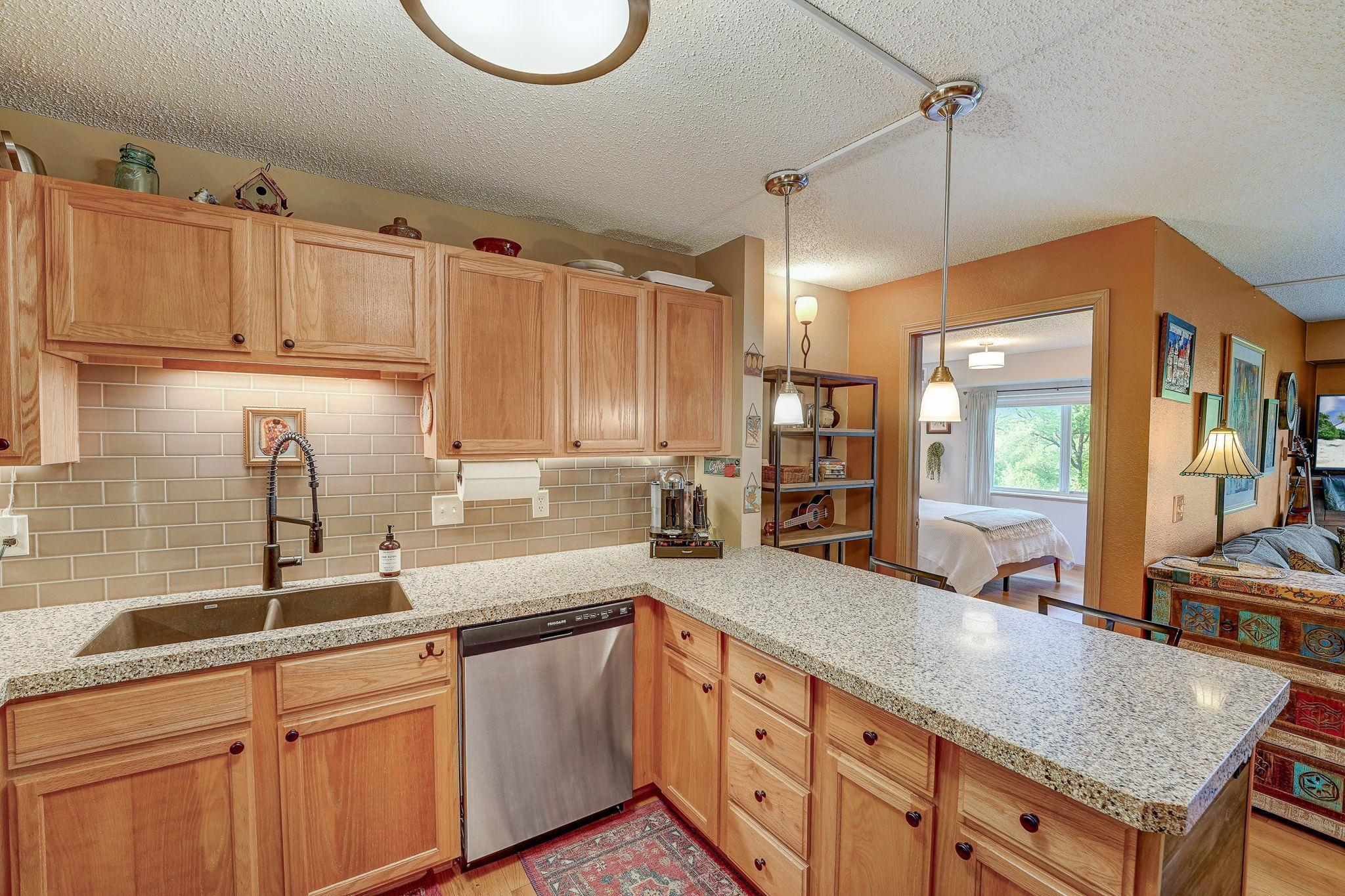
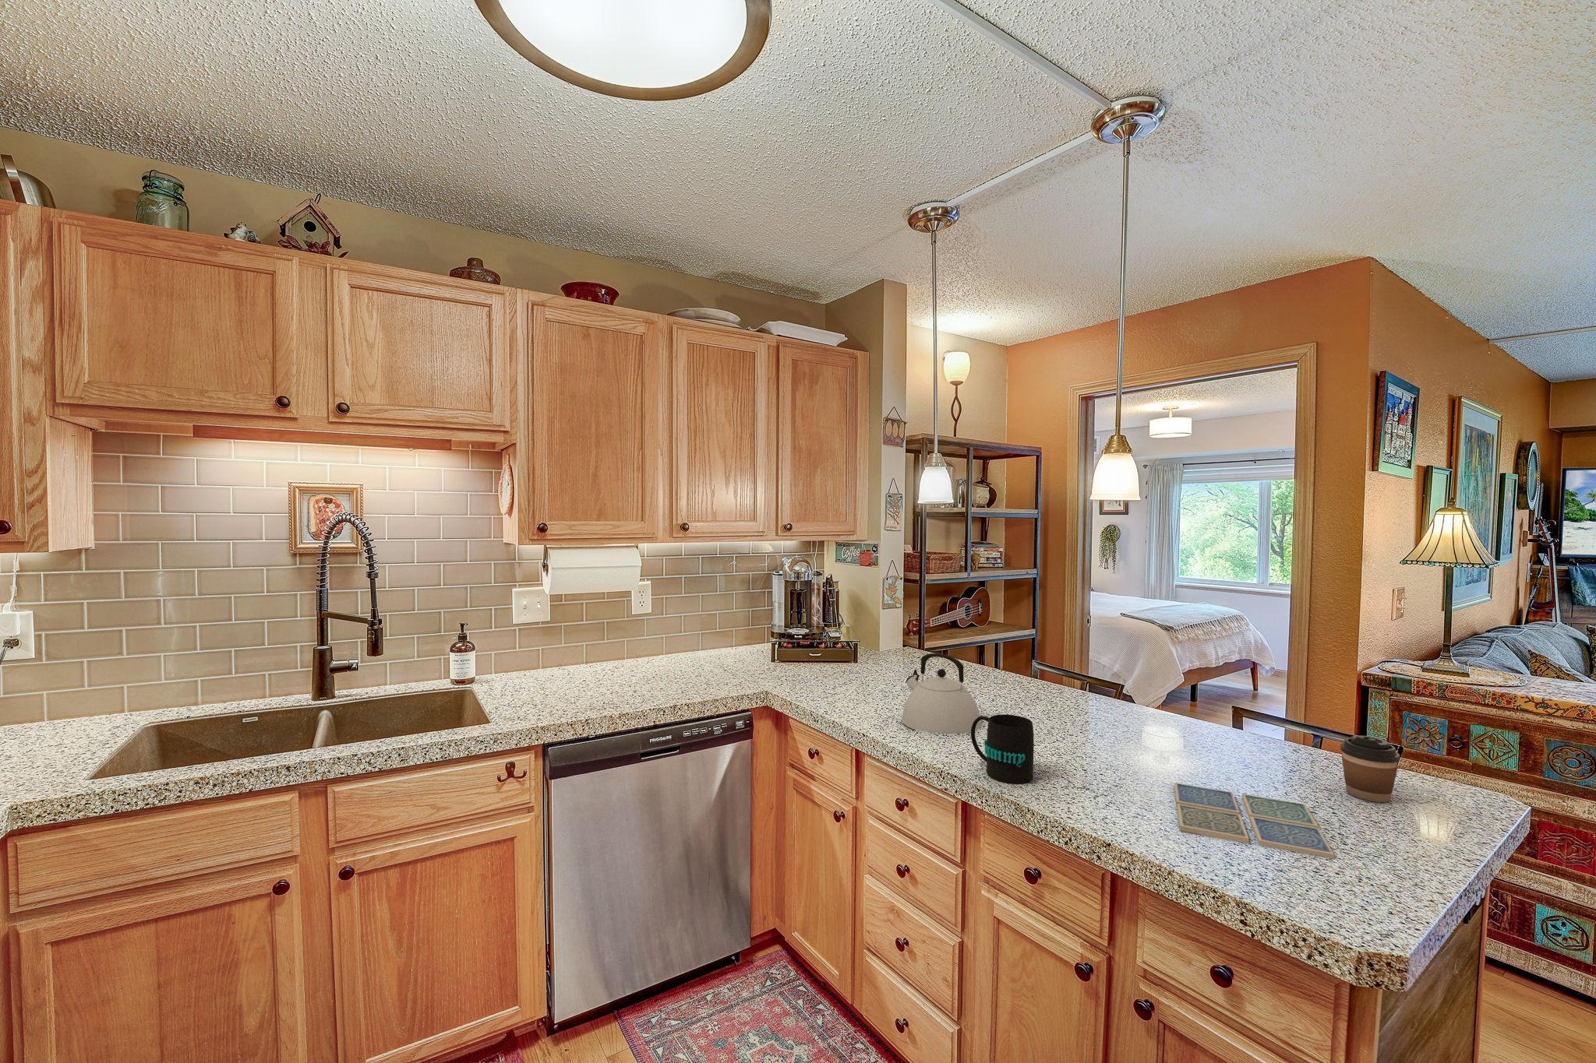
+ drink coaster [1172,782,1335,859]
+ coffee cup [1340,736,1400,803]
+ kettle [901,653,981,734]
+ mug [971,713,1035,784]
